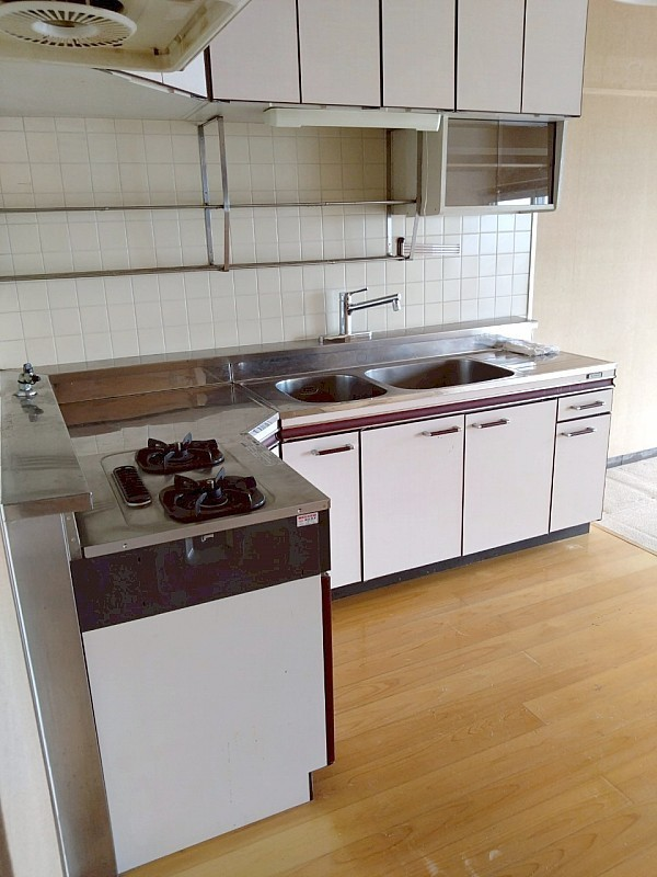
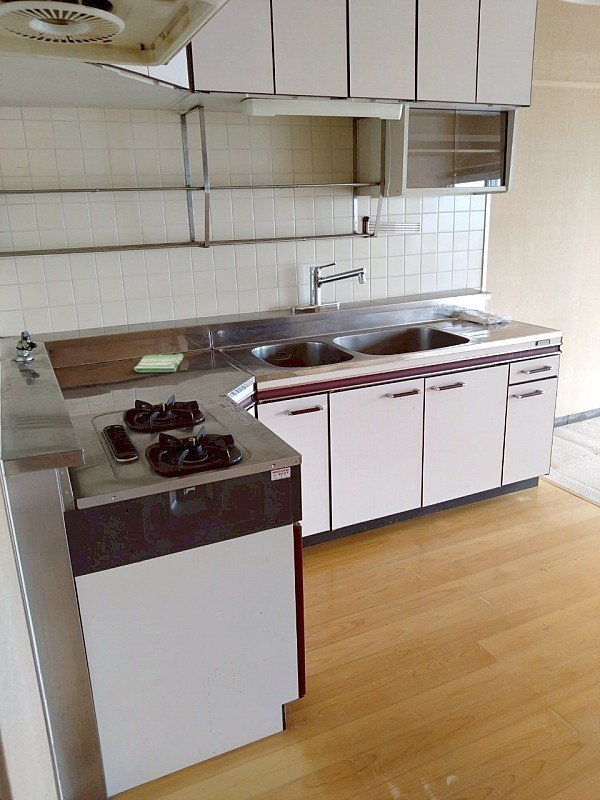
+ dish towel [133,353,184,373]
